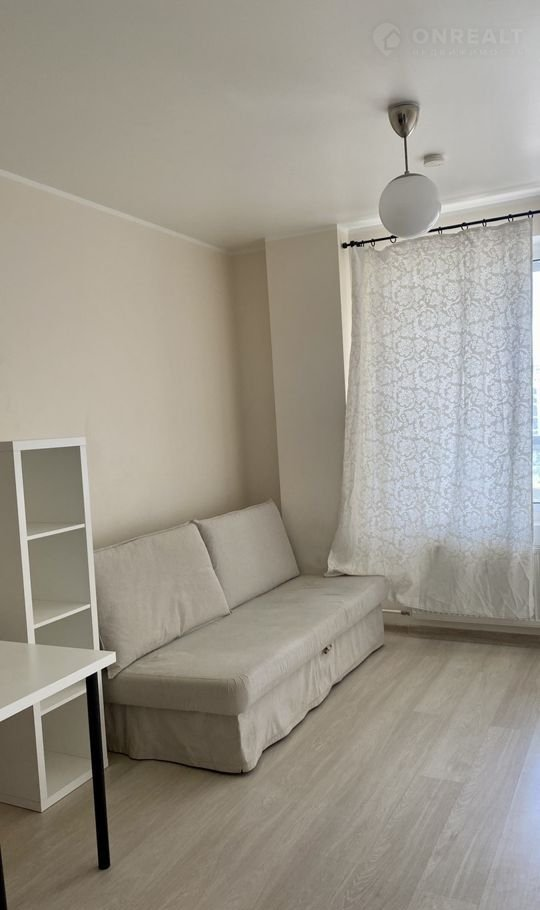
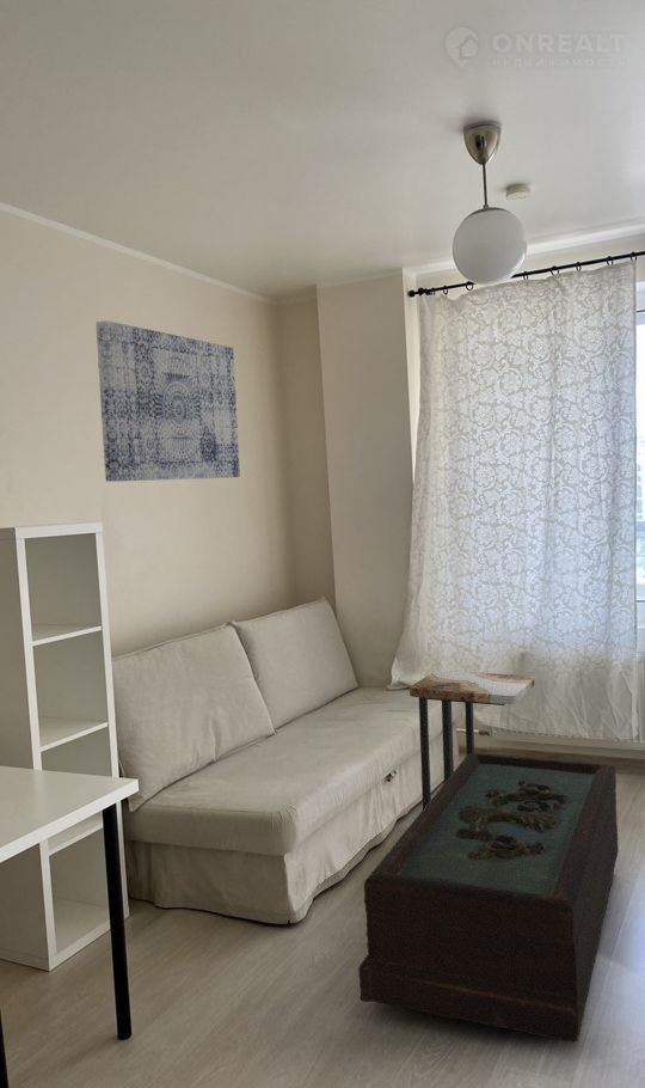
+ coffee table [357,752,620,1044]
+ side table [408,670,536,811]
+ wall art [94,319,241,483]
